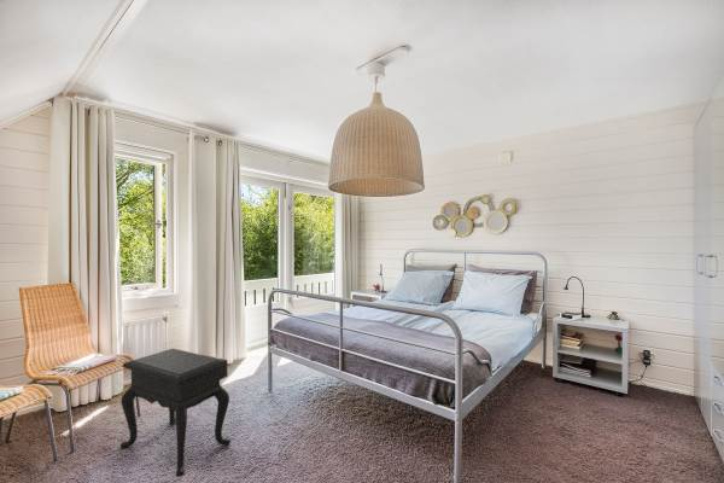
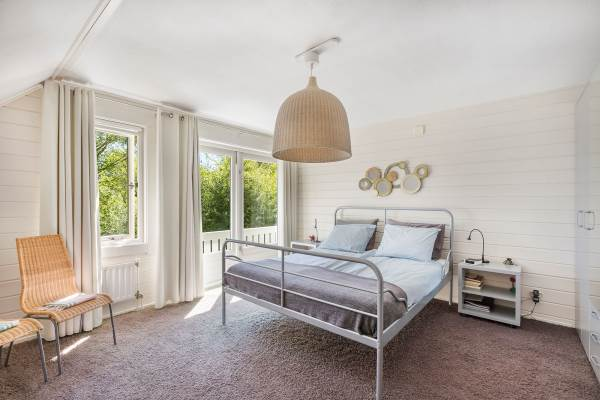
- side table [119,348,232,478]
